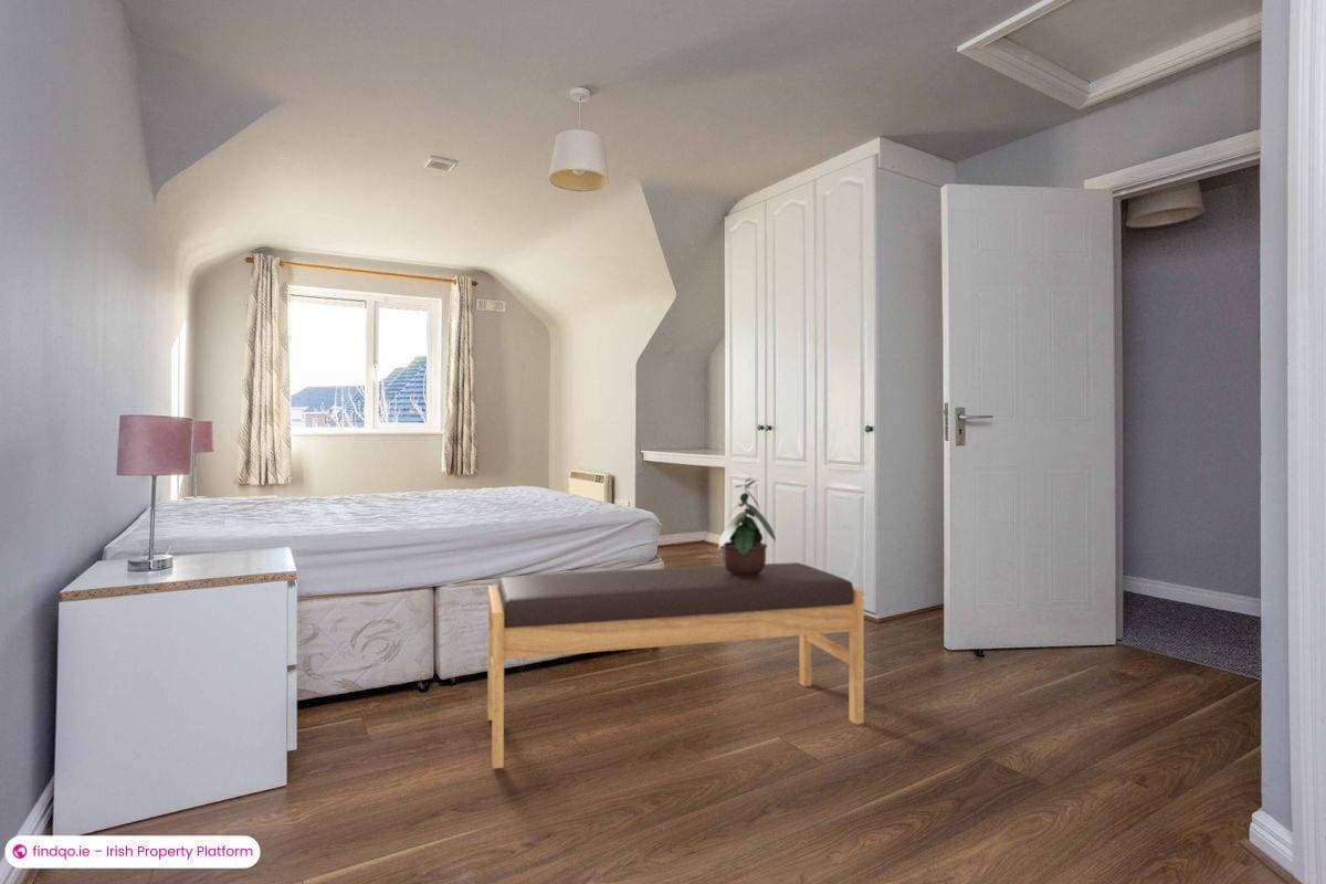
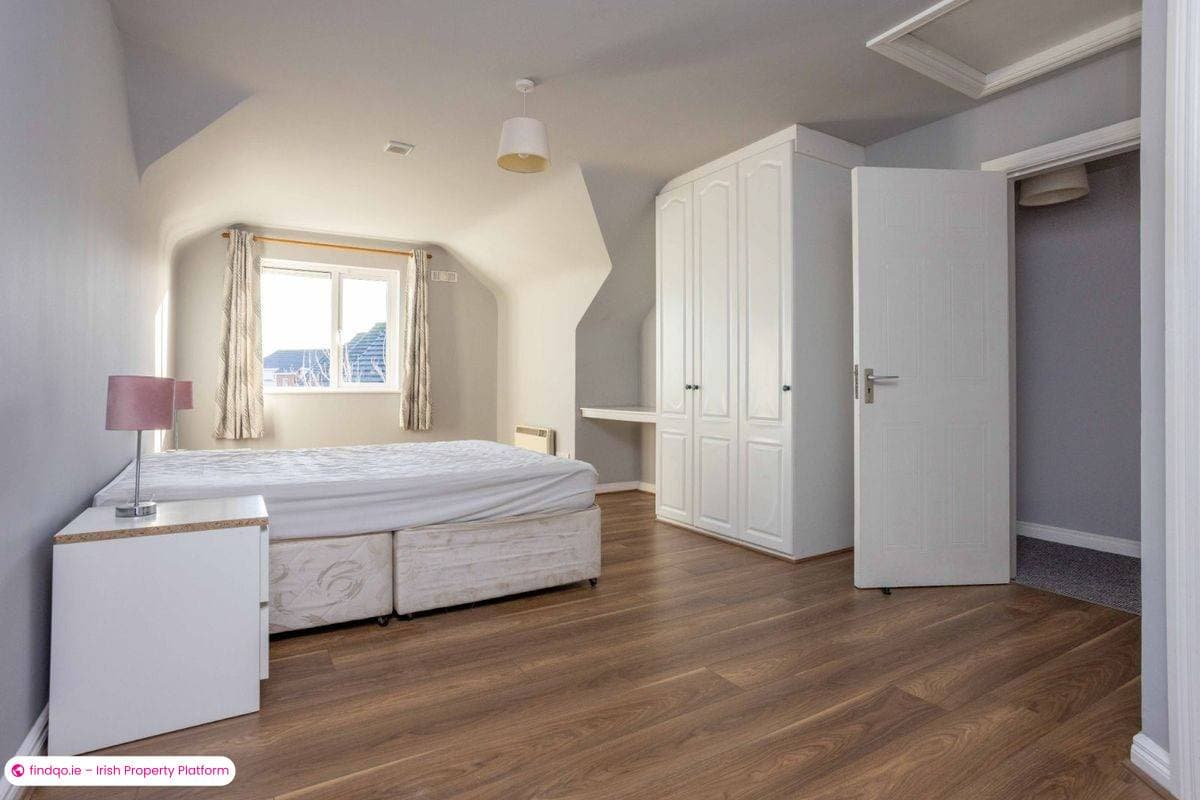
- bench [487,561,865,770]
- potted plant [717,474,778,577]
